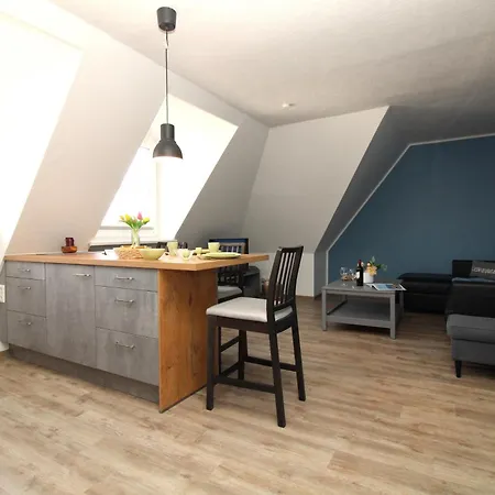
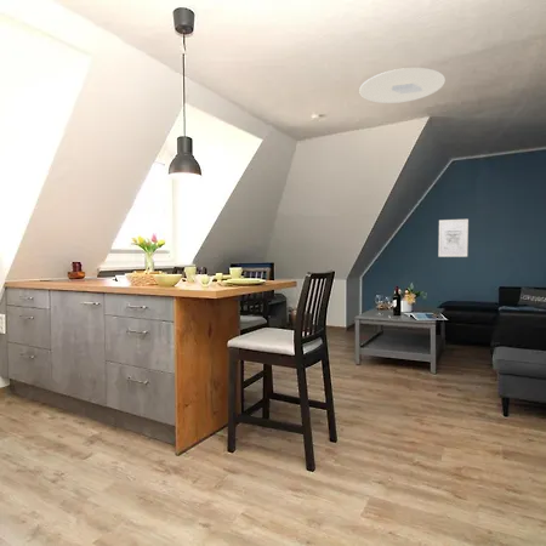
+ ceiling light [358,67,447,104]
+ wall art [437,218,470,258]
